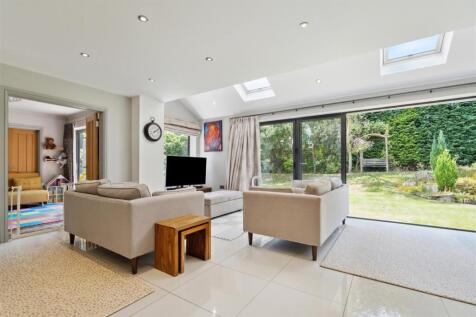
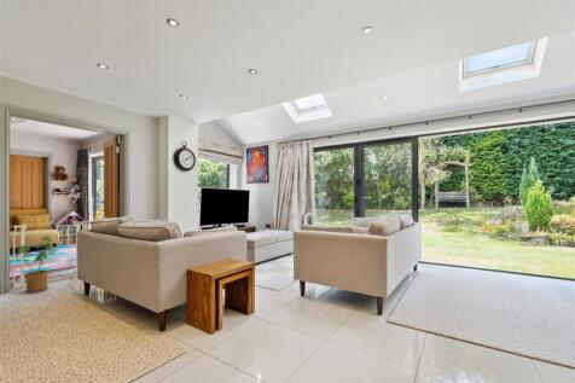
+ house plant [14,234,58,295]
